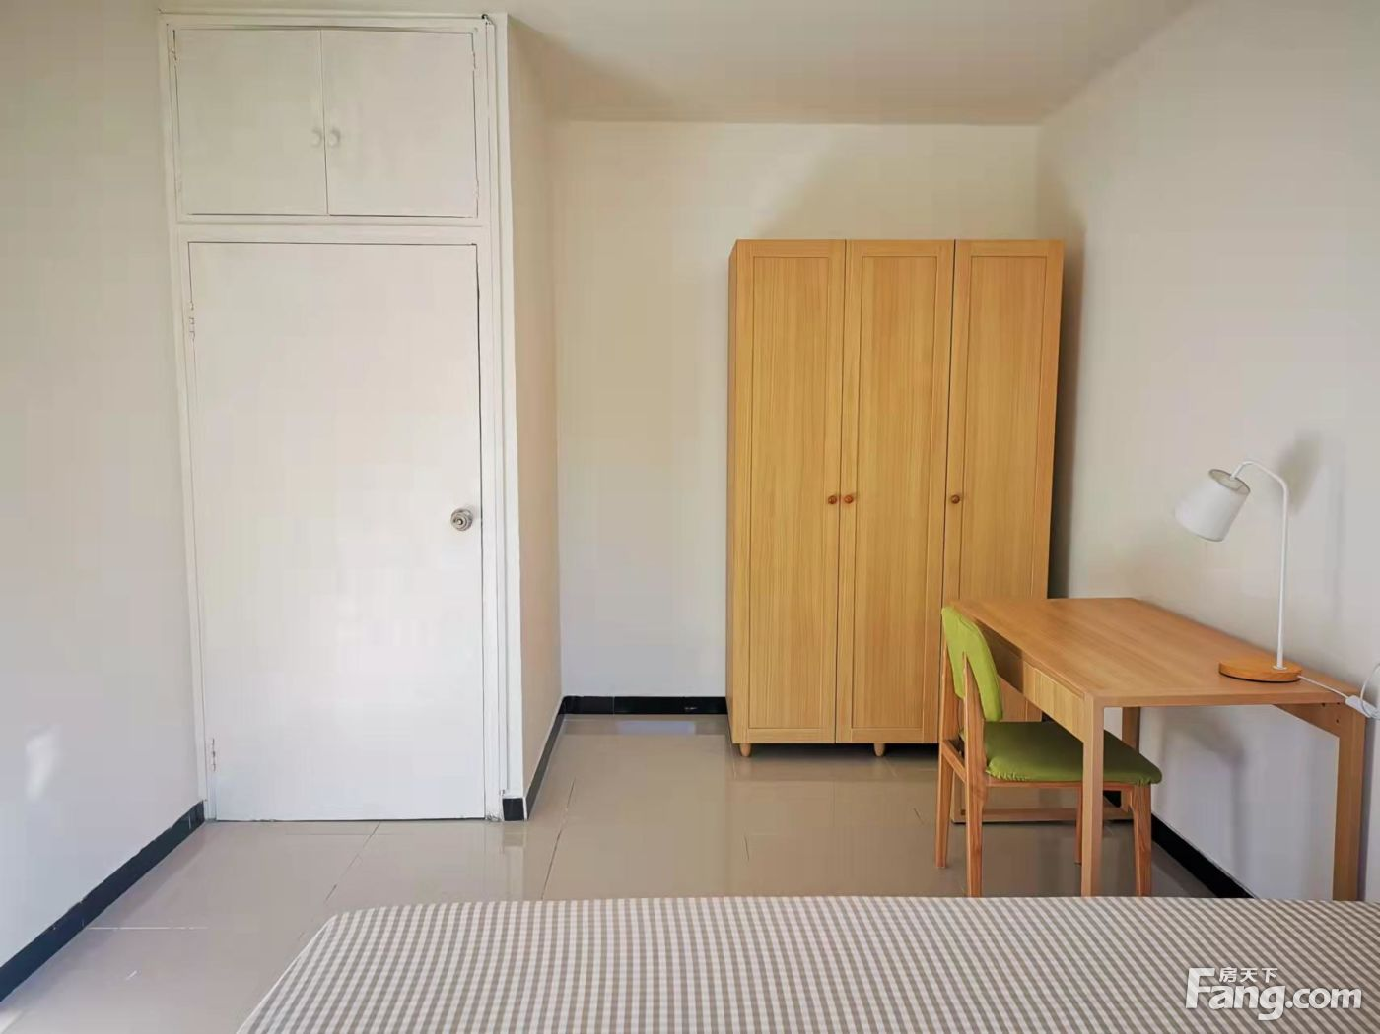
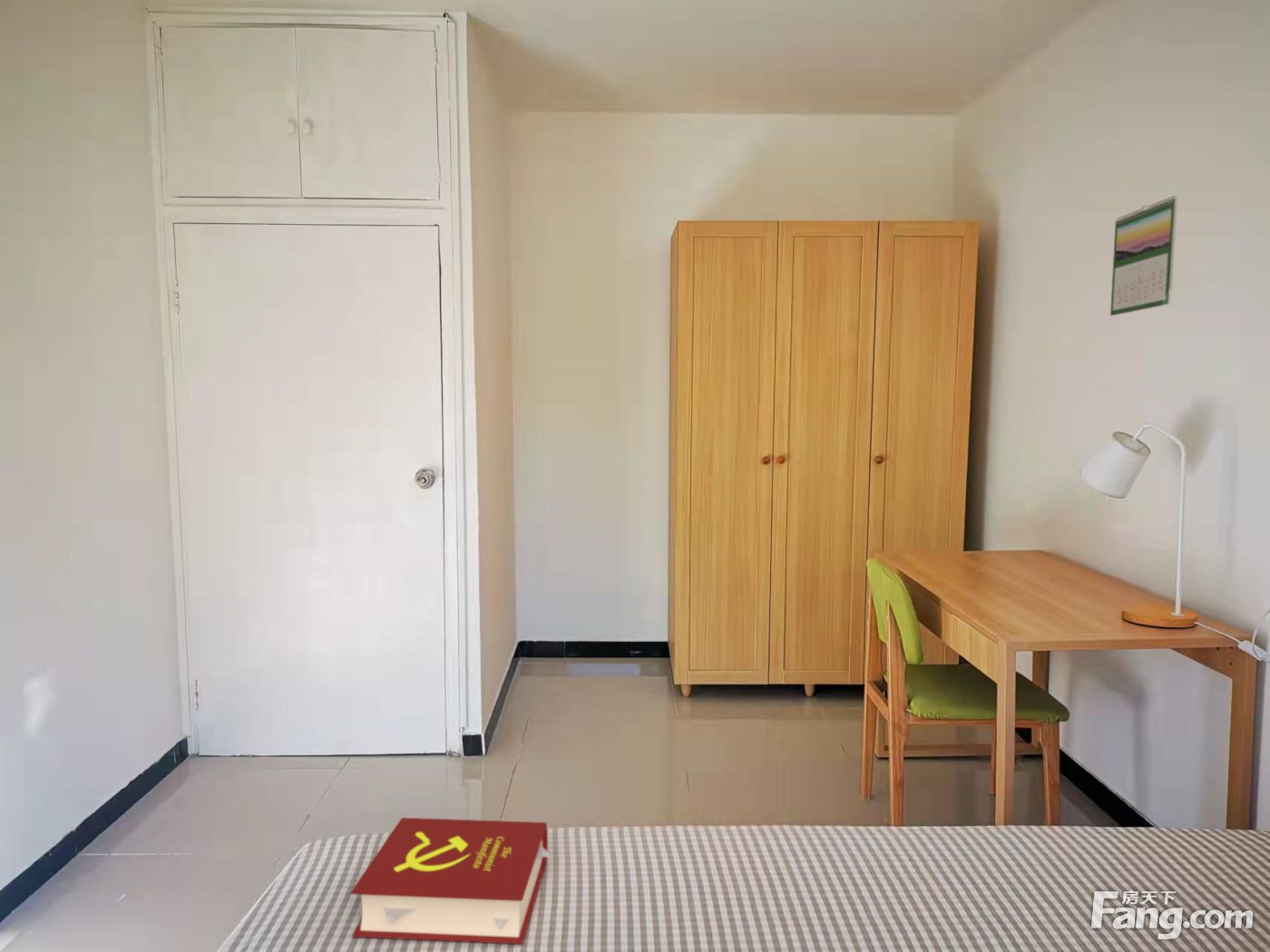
+ book [350,817,550,945]
+ calendar [1109,195,1178,316]
